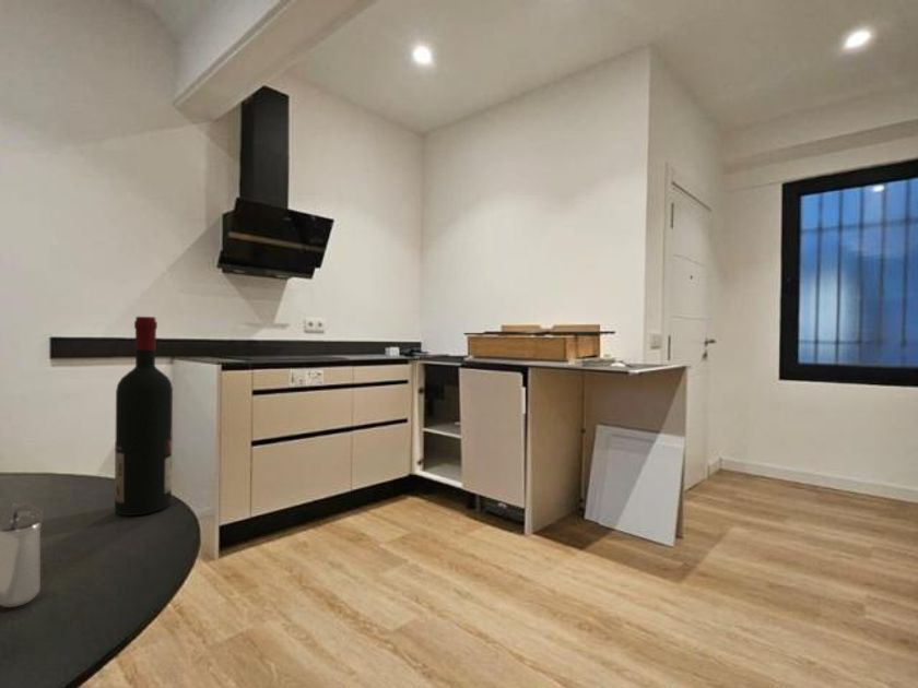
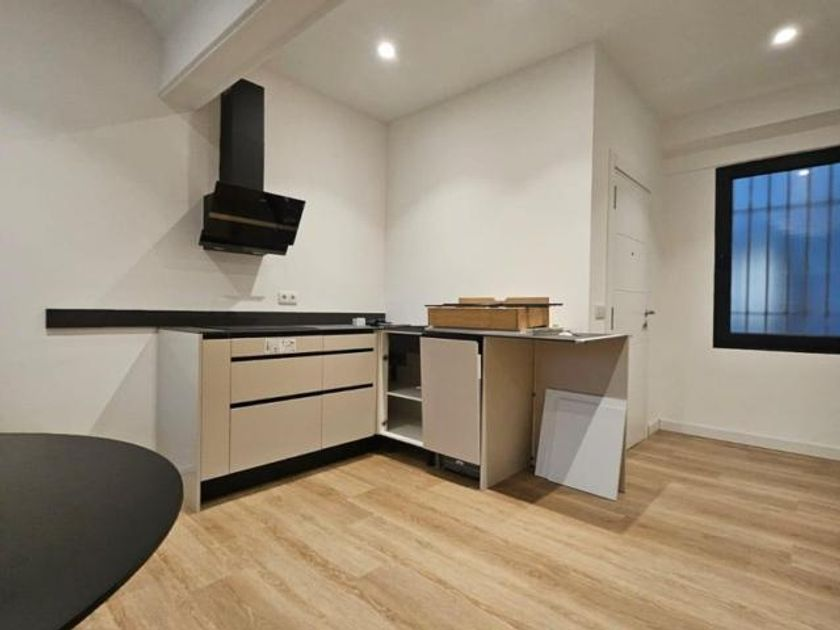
- shaker [0,501,44,608]
- alcohol [114,316,174,517]
